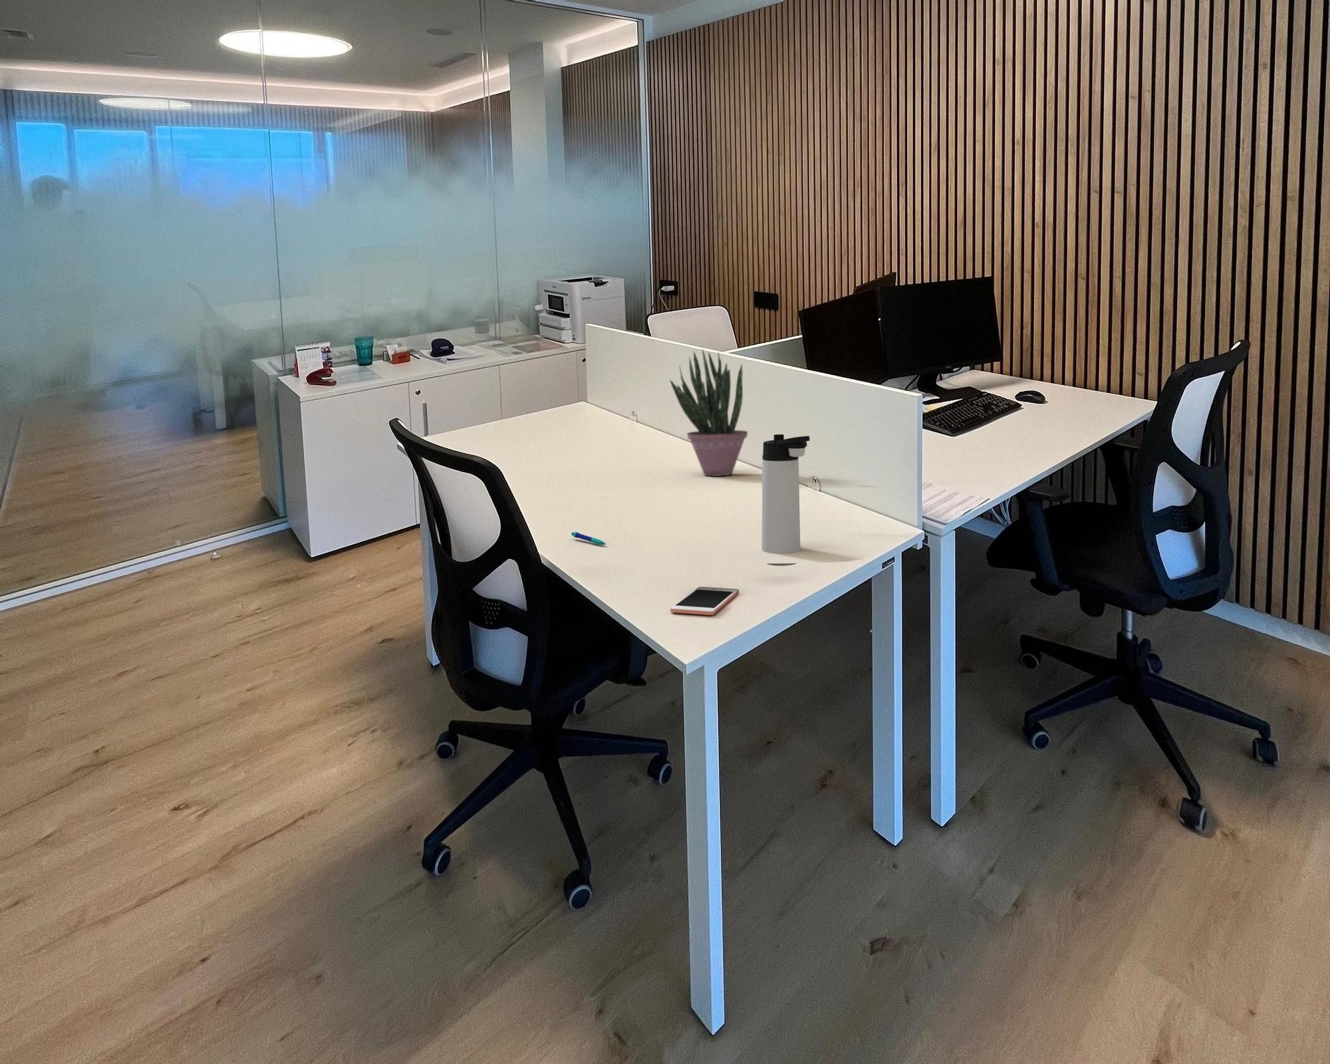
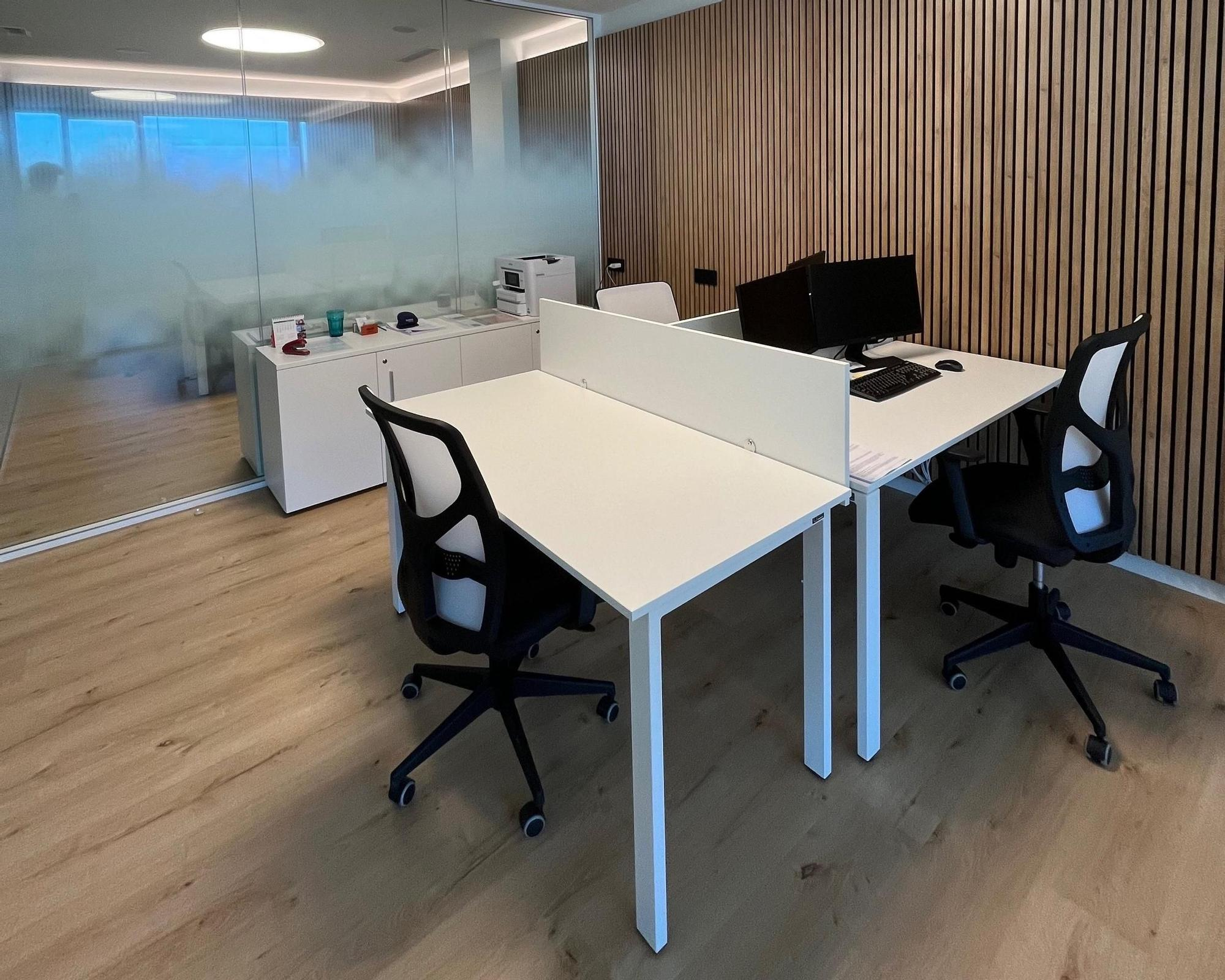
- cell phone [670,586,739,616]
- pen [571,531,607,545]
- thermos bottle [761,433,811,567]
- potted plant [669,347,748,477]
